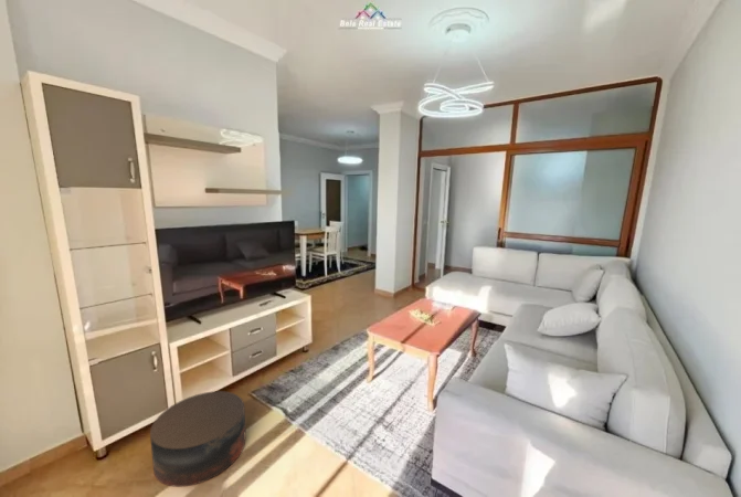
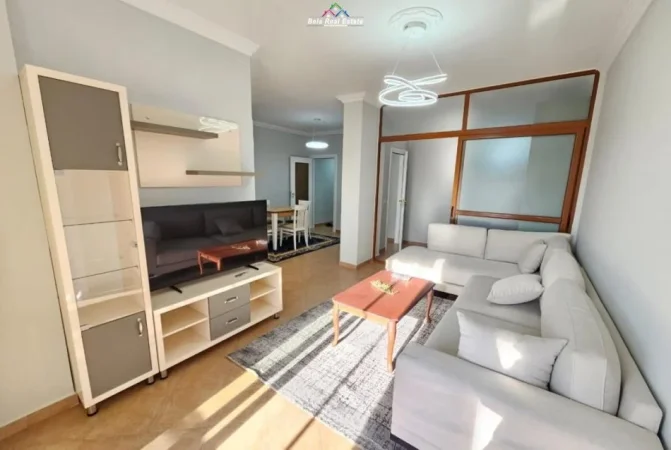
- stool [149,390,247,488]
